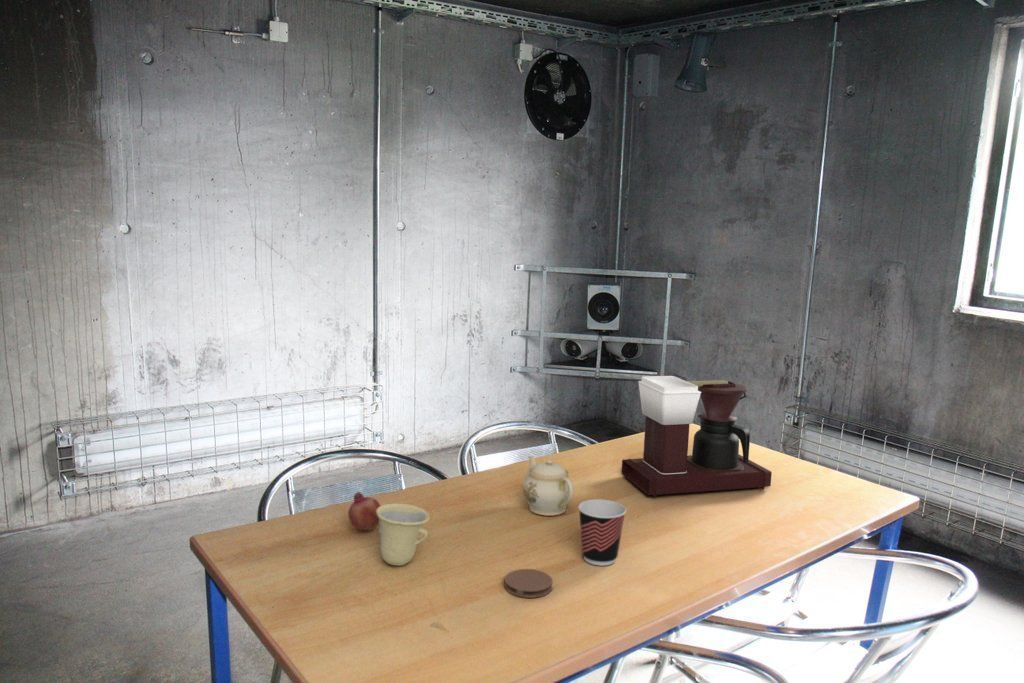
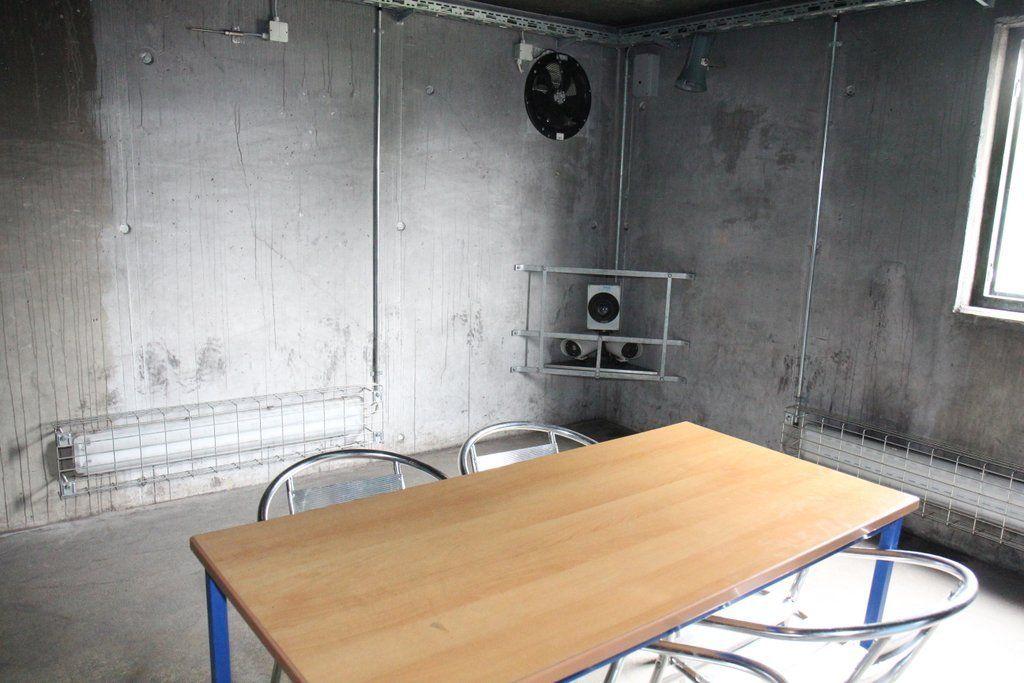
- cup [376,503,431,566]
- fruit [347,491,381,531]
- teapot [522,455,575,517]
- coffee maker [620,375,773,498]
- cup [577,498,627,567]
- coaster [504,568,554,599]
